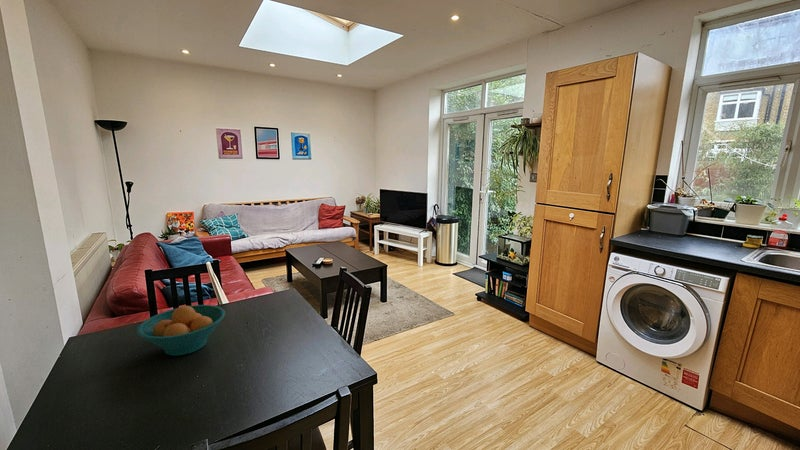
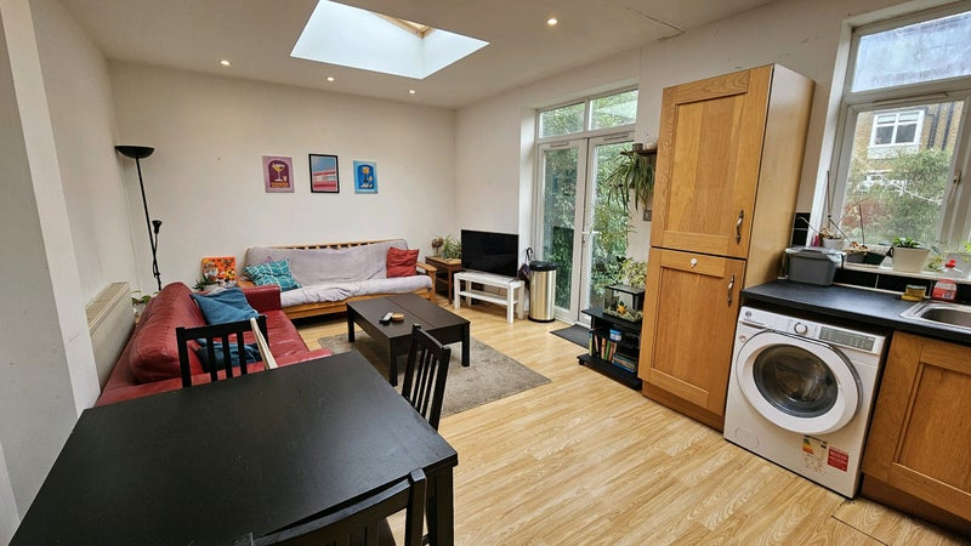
- fruit bowl [136,304,226,357]
